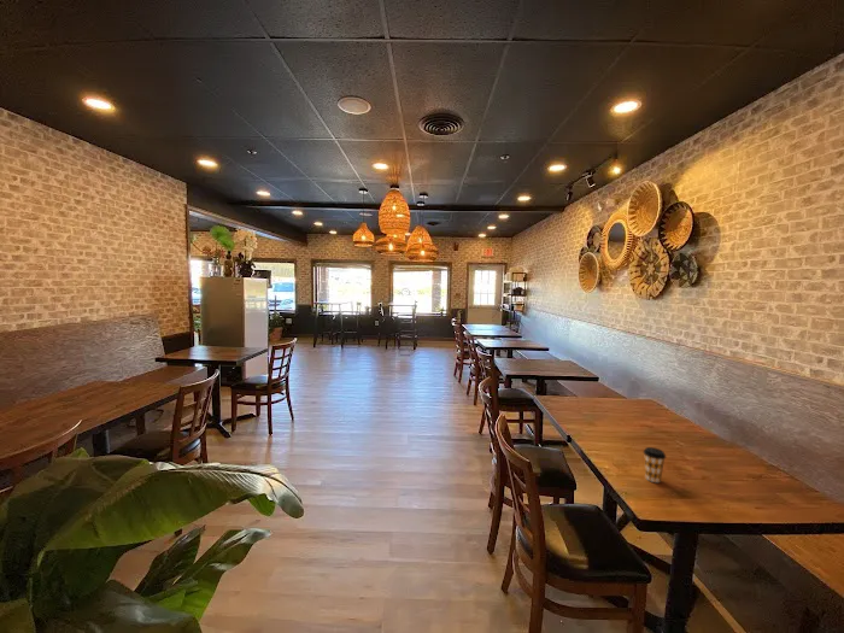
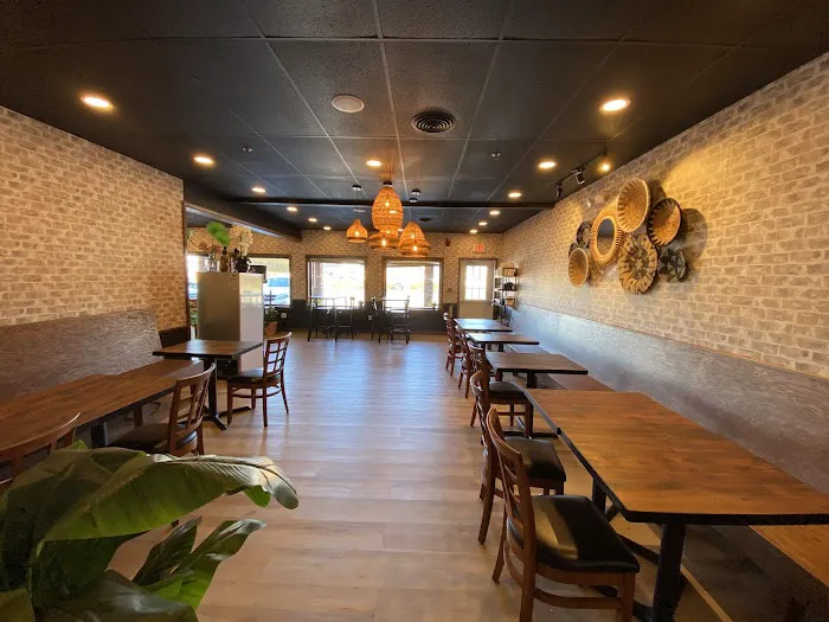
- coffee cup [643,446,667,483]
